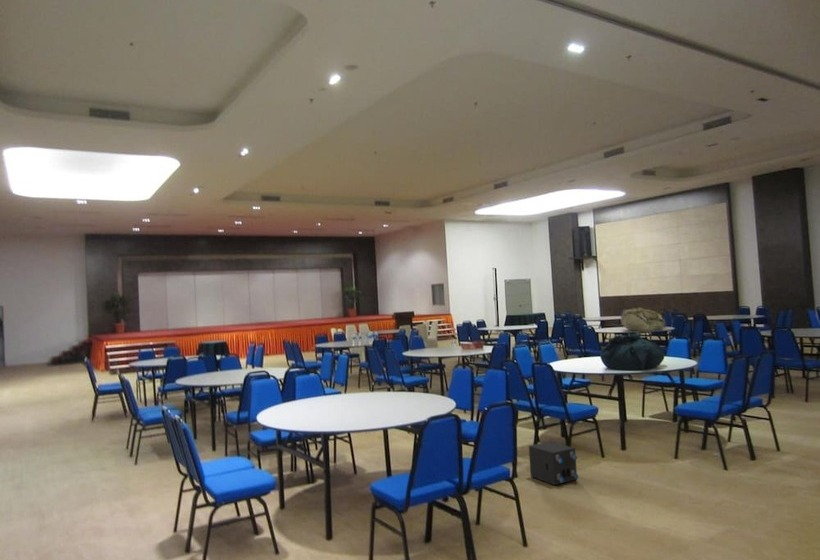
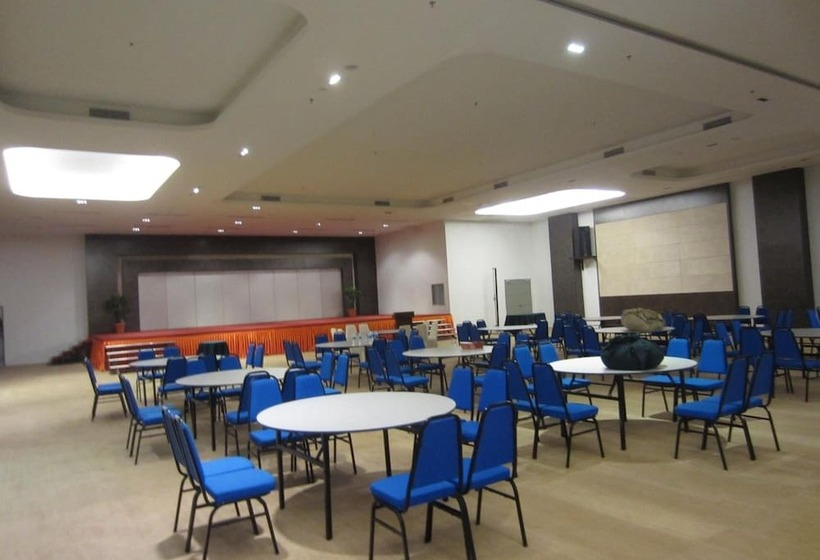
- speaker [528,441,579,486]
